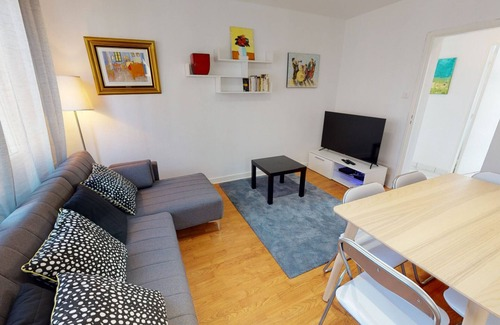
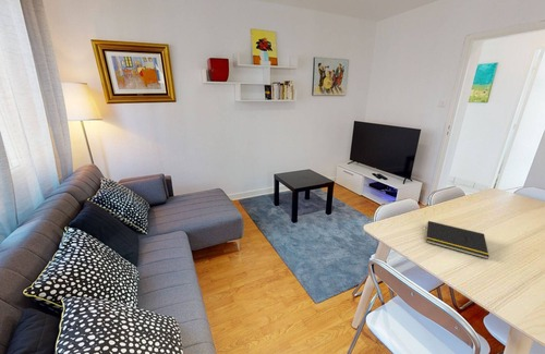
+ notepad [425,220,491,260]
